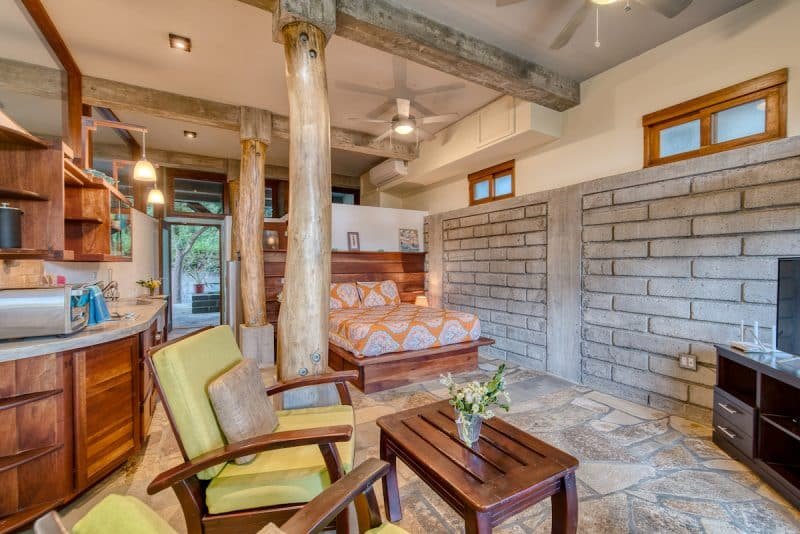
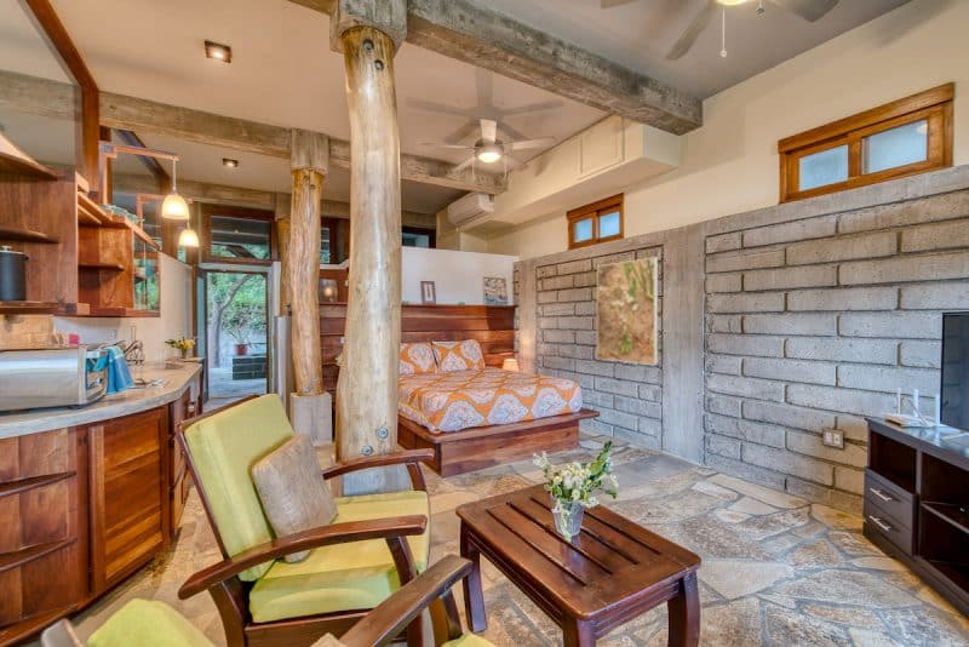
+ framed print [596,257,659,366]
